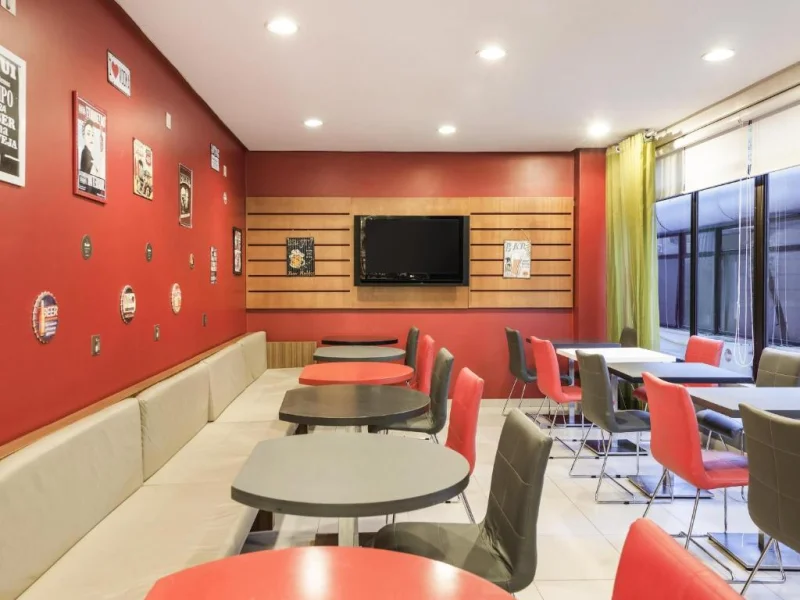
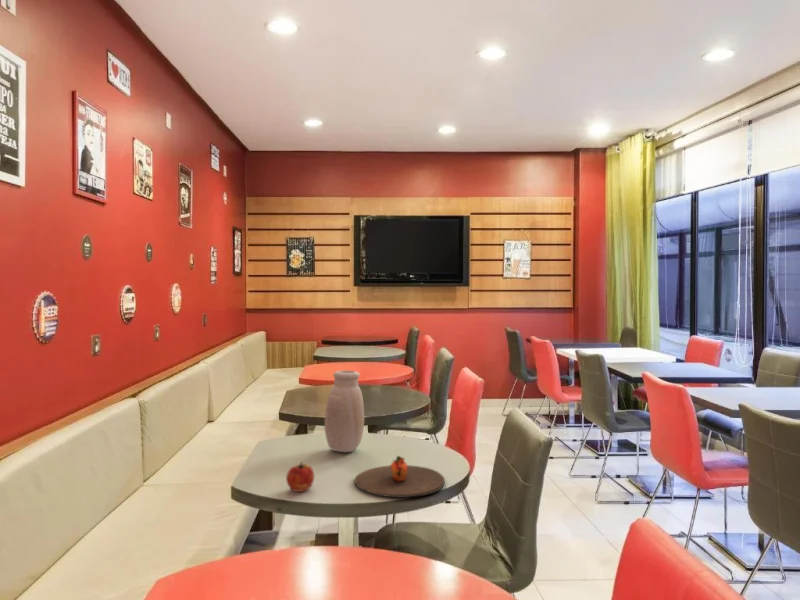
+ plate [353,455,446,498]
+ apple [285,461,315,493]
+ vase [324,369,365,453]
